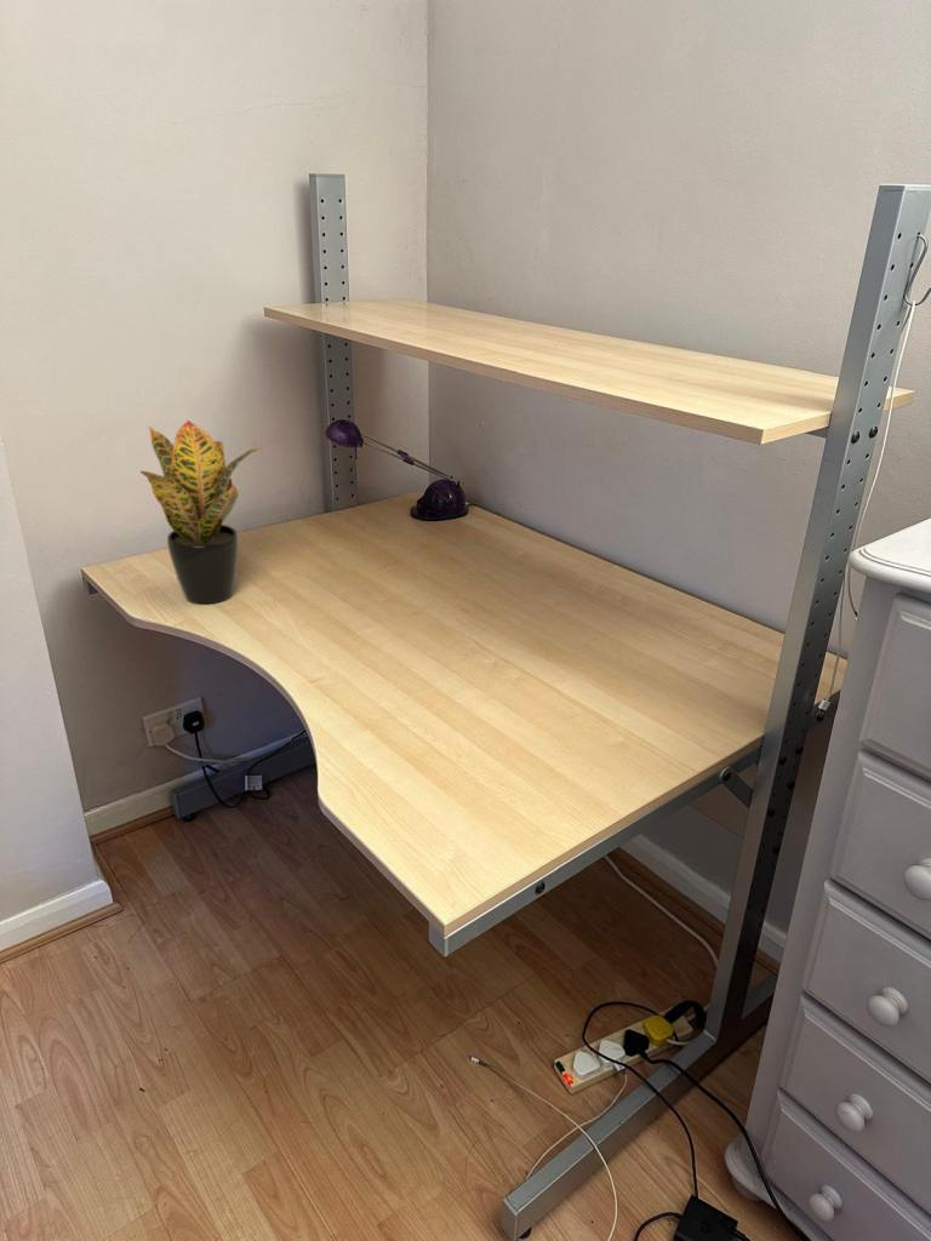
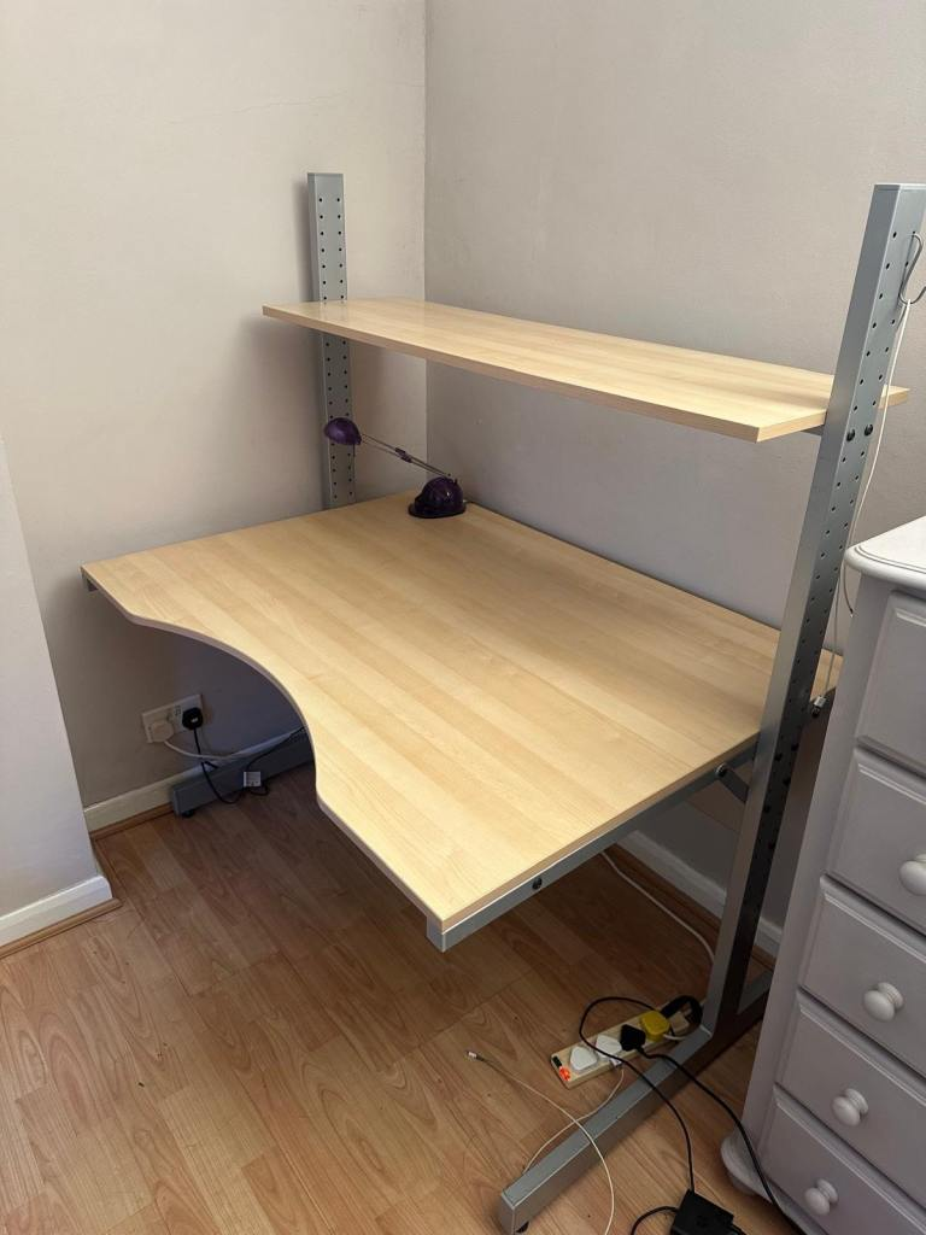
- potted plant [139,419,269,605]
